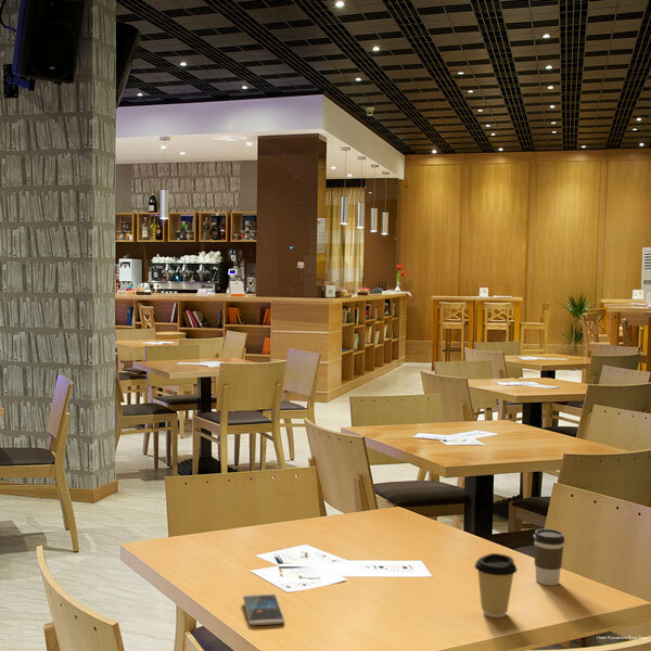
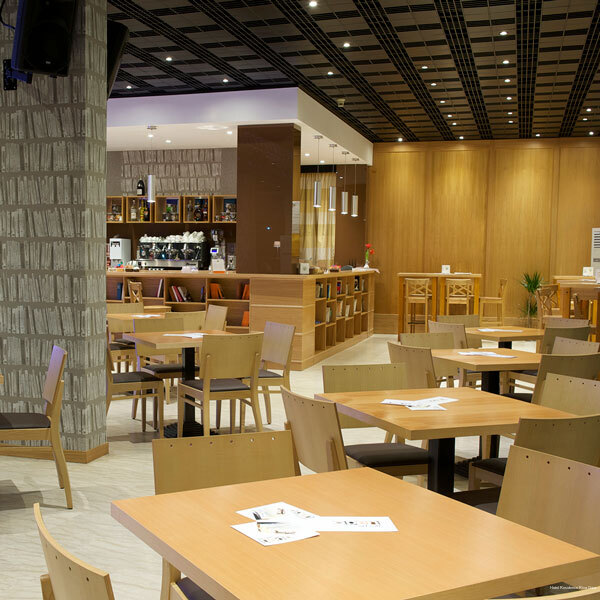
- smartphone [242,592,285,626]
- coffee cup [533,527,565,586]
- coffee cup [474,552,518,618]
